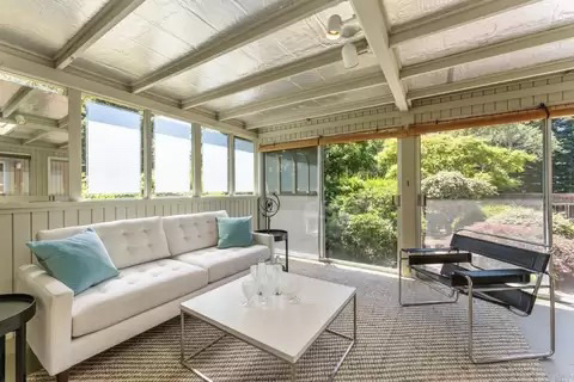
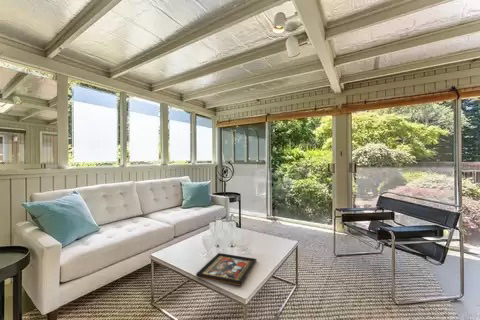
+ decorative tray [195,252,258,287]
